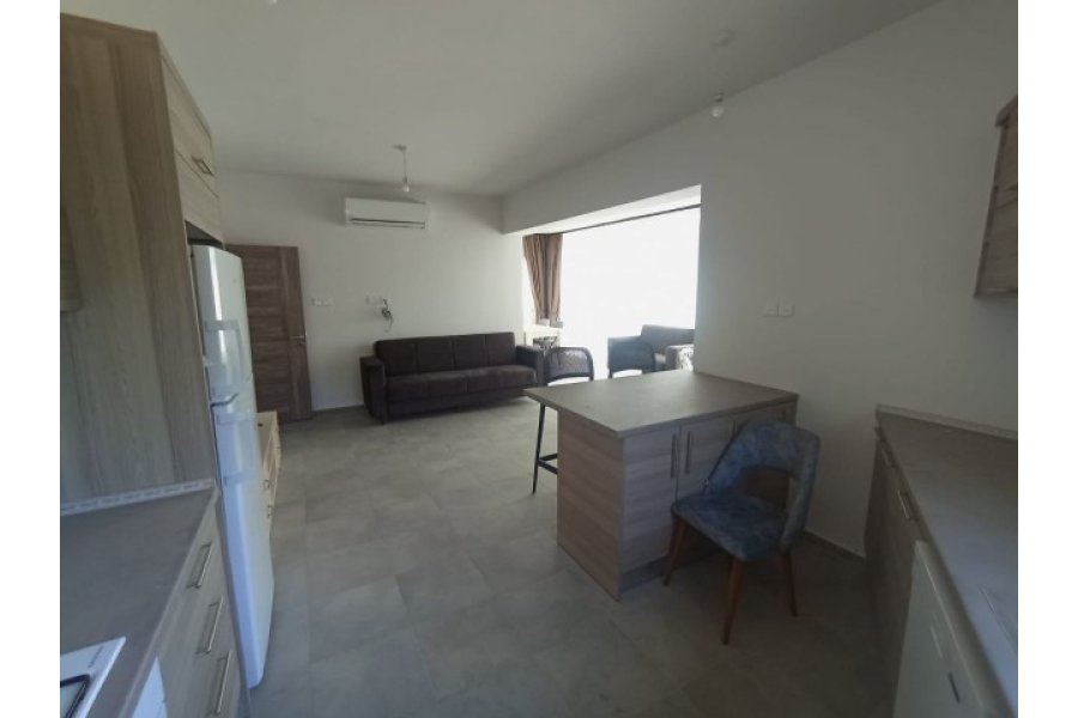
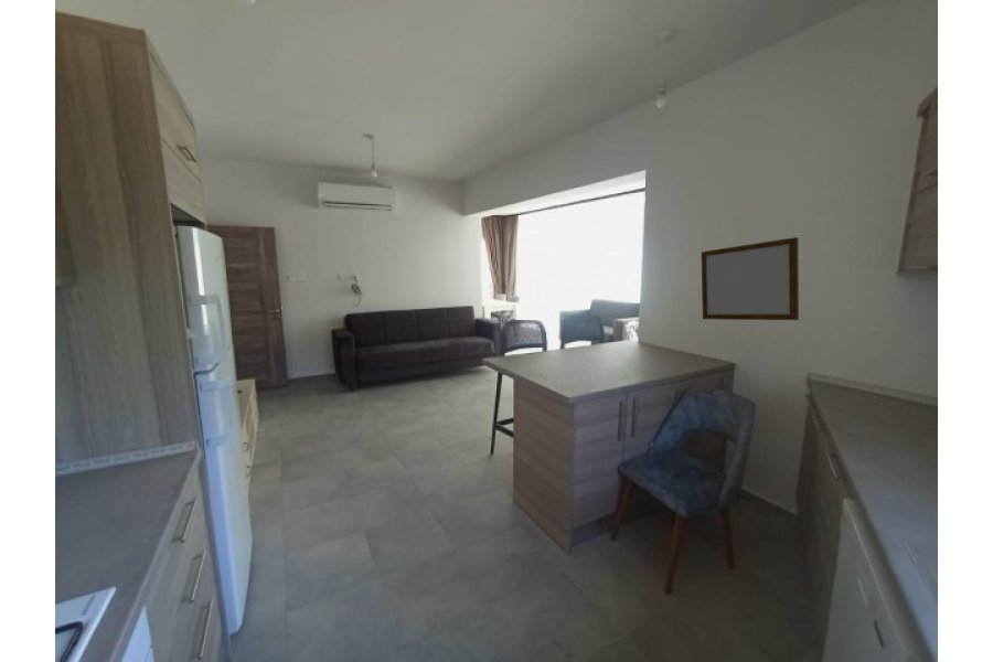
+ writing board [700,236,800,321]
